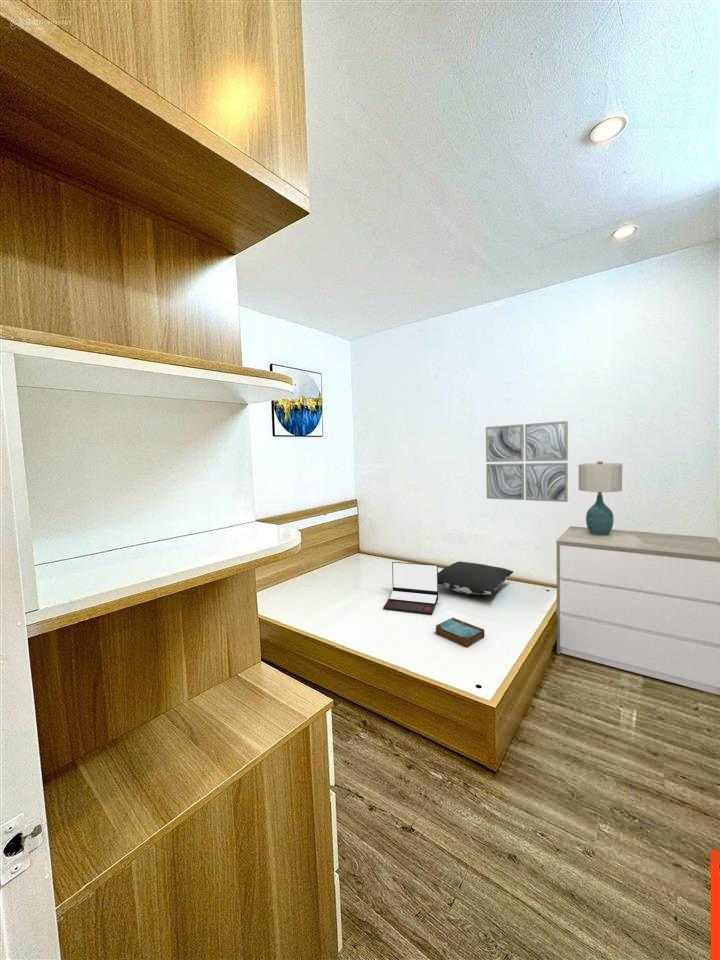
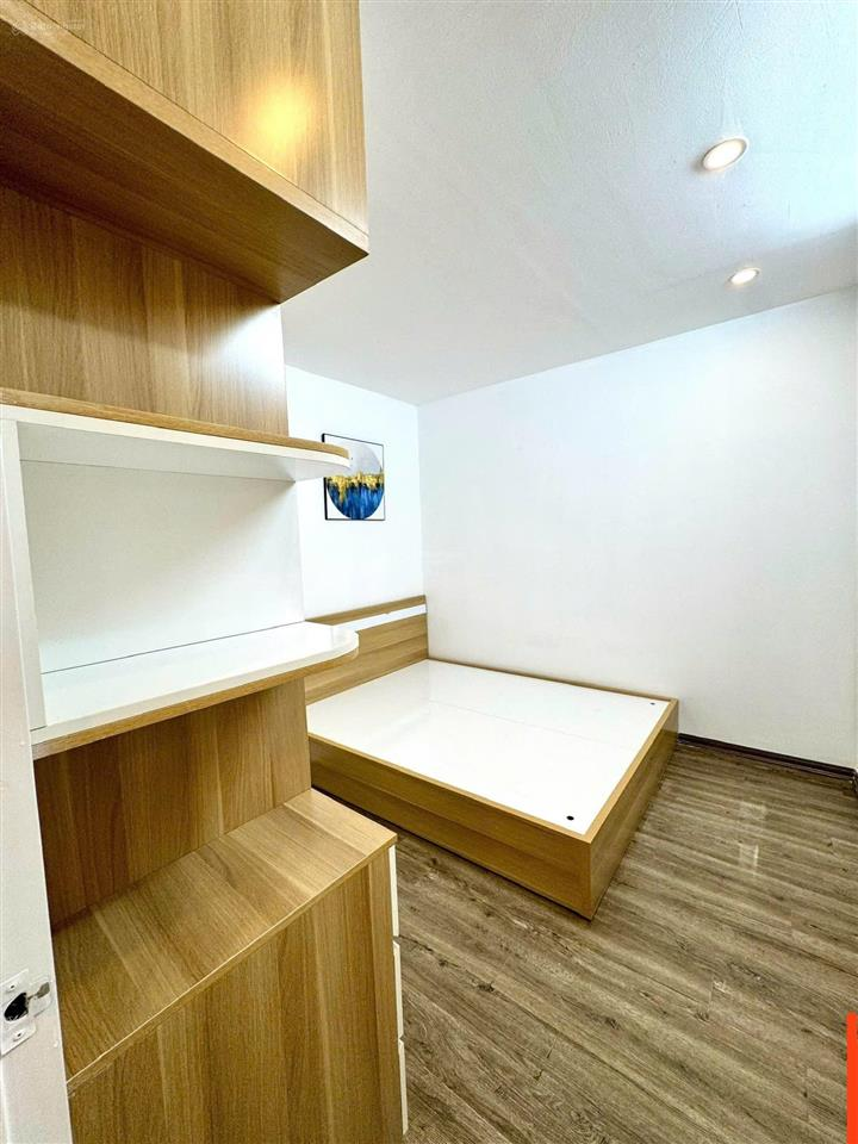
- pillow [438,561,514,596]
- wall art [485,420,569,503]
- table lamp [578,460,623,536]
- laptop [382,561,439,615]
- dresser [555,525,720,696]
- book [435,617,485,649]
